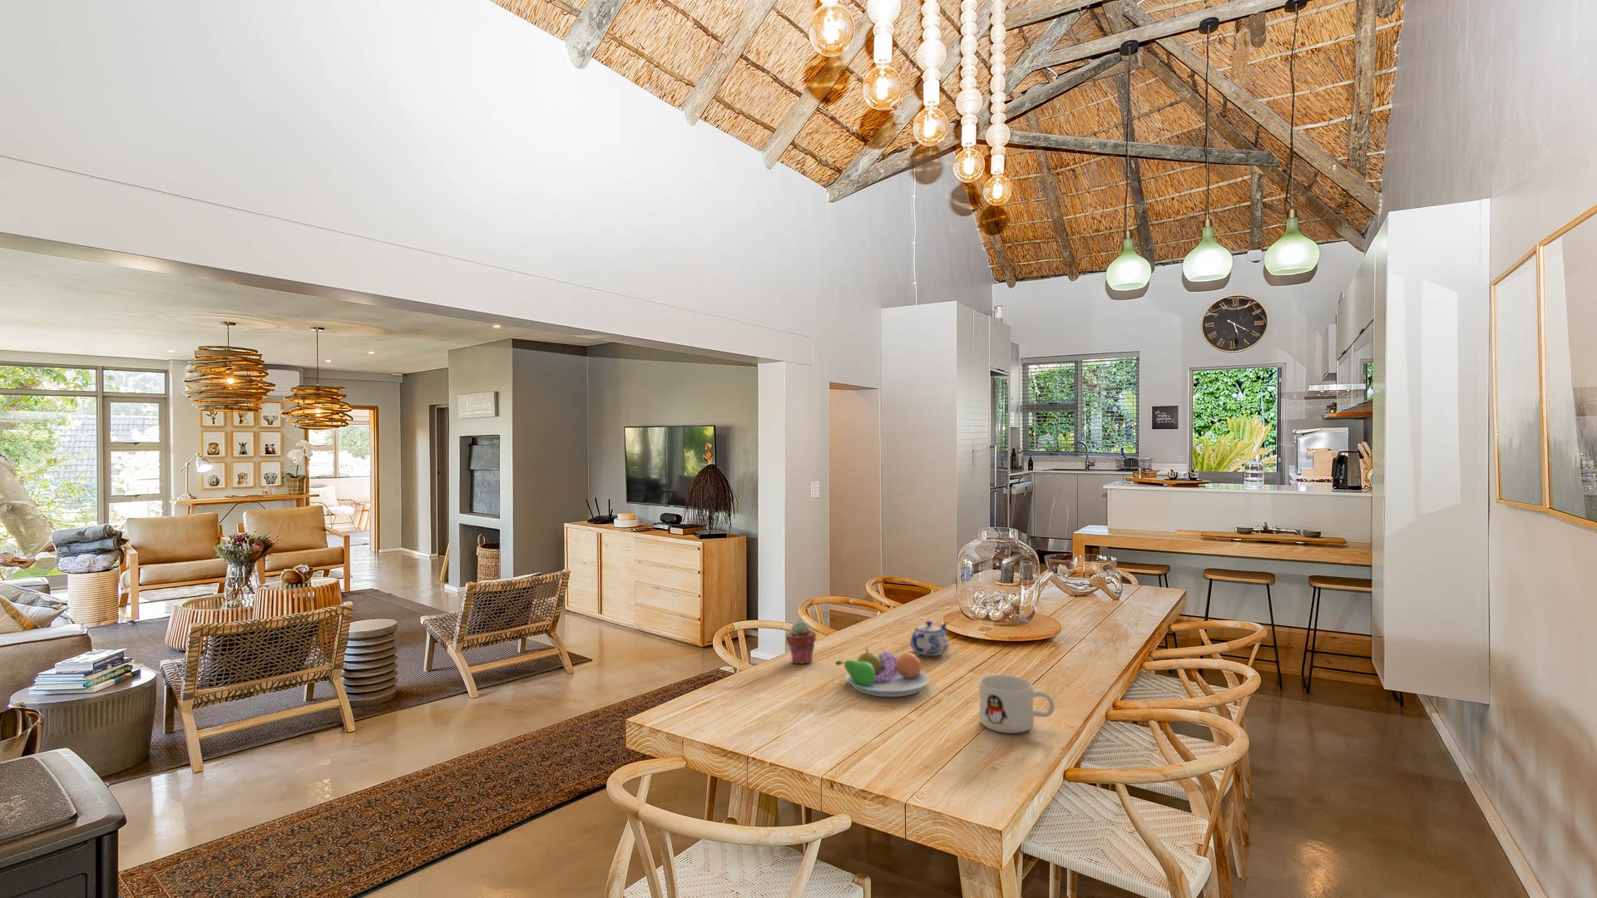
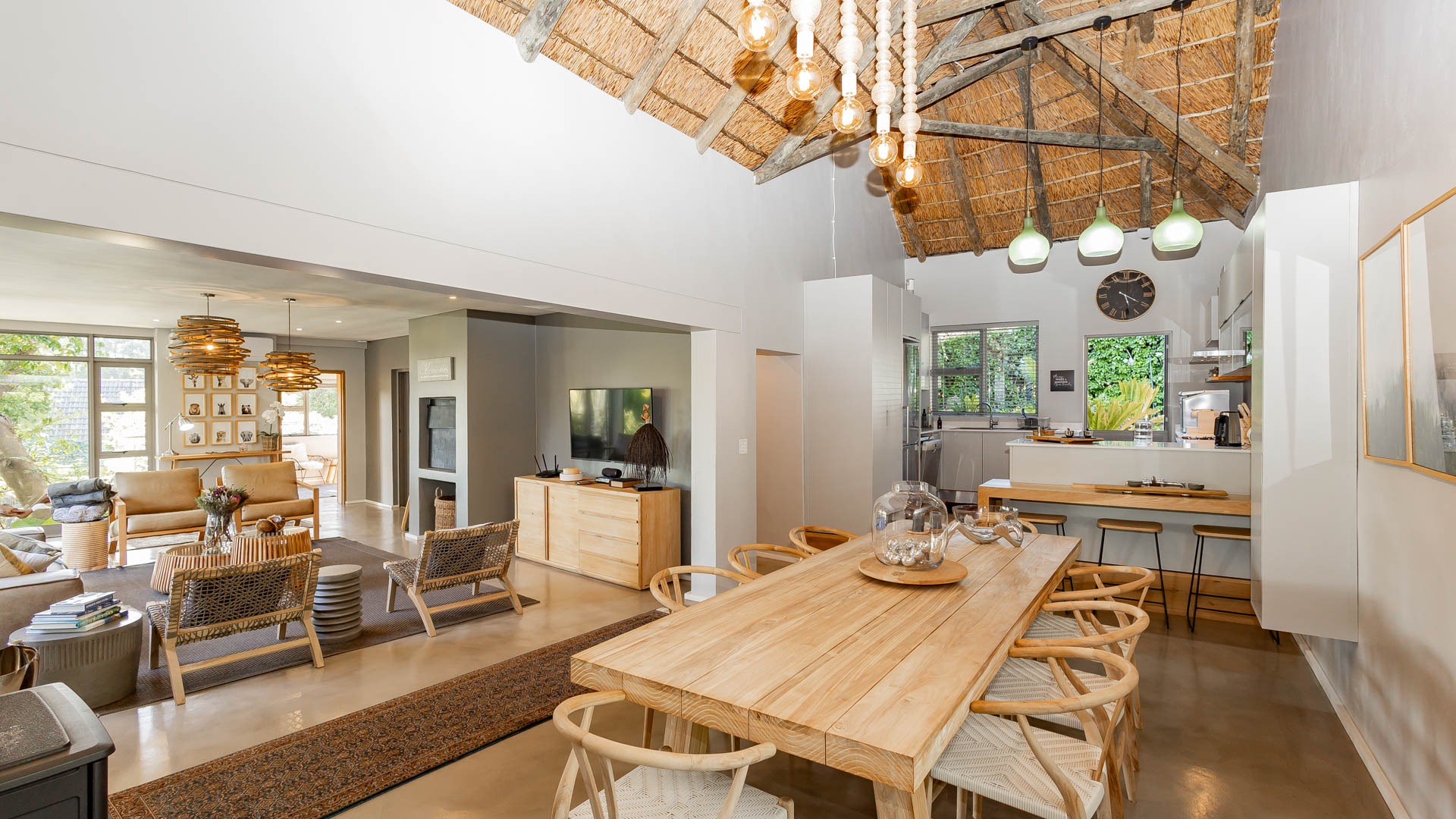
- fruit bowl [835,645,931,697]
- teapot [909,621,949,657]
- mug [978,674,1055,735]
- potted succulent [785,621,817,664]
